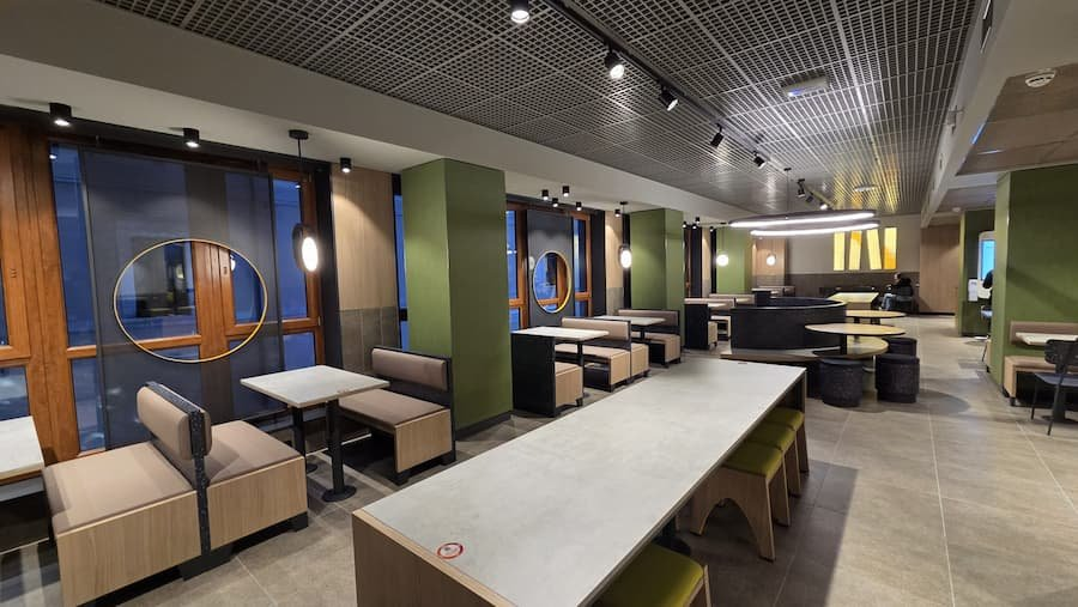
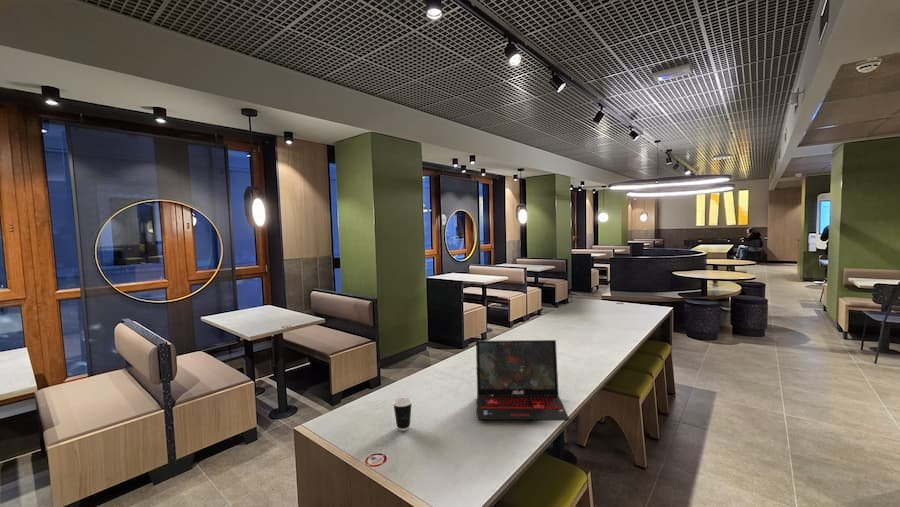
+ dixie cup [392,397,413,432]
+ laptop [475,339,571,422]
